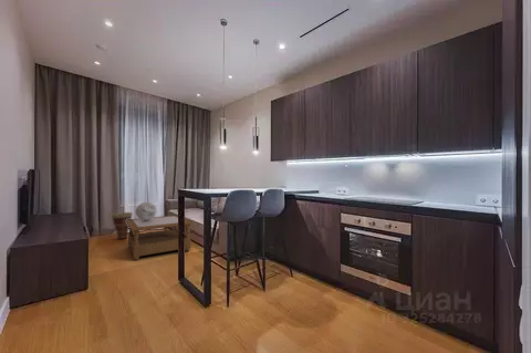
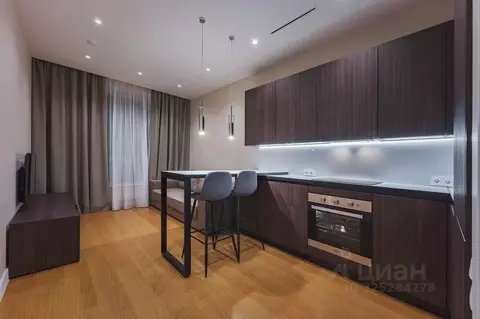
- coffee table [126,214,194,262]
- basket [100,209,134,240]
- decorative globe [135,201,157,220]
